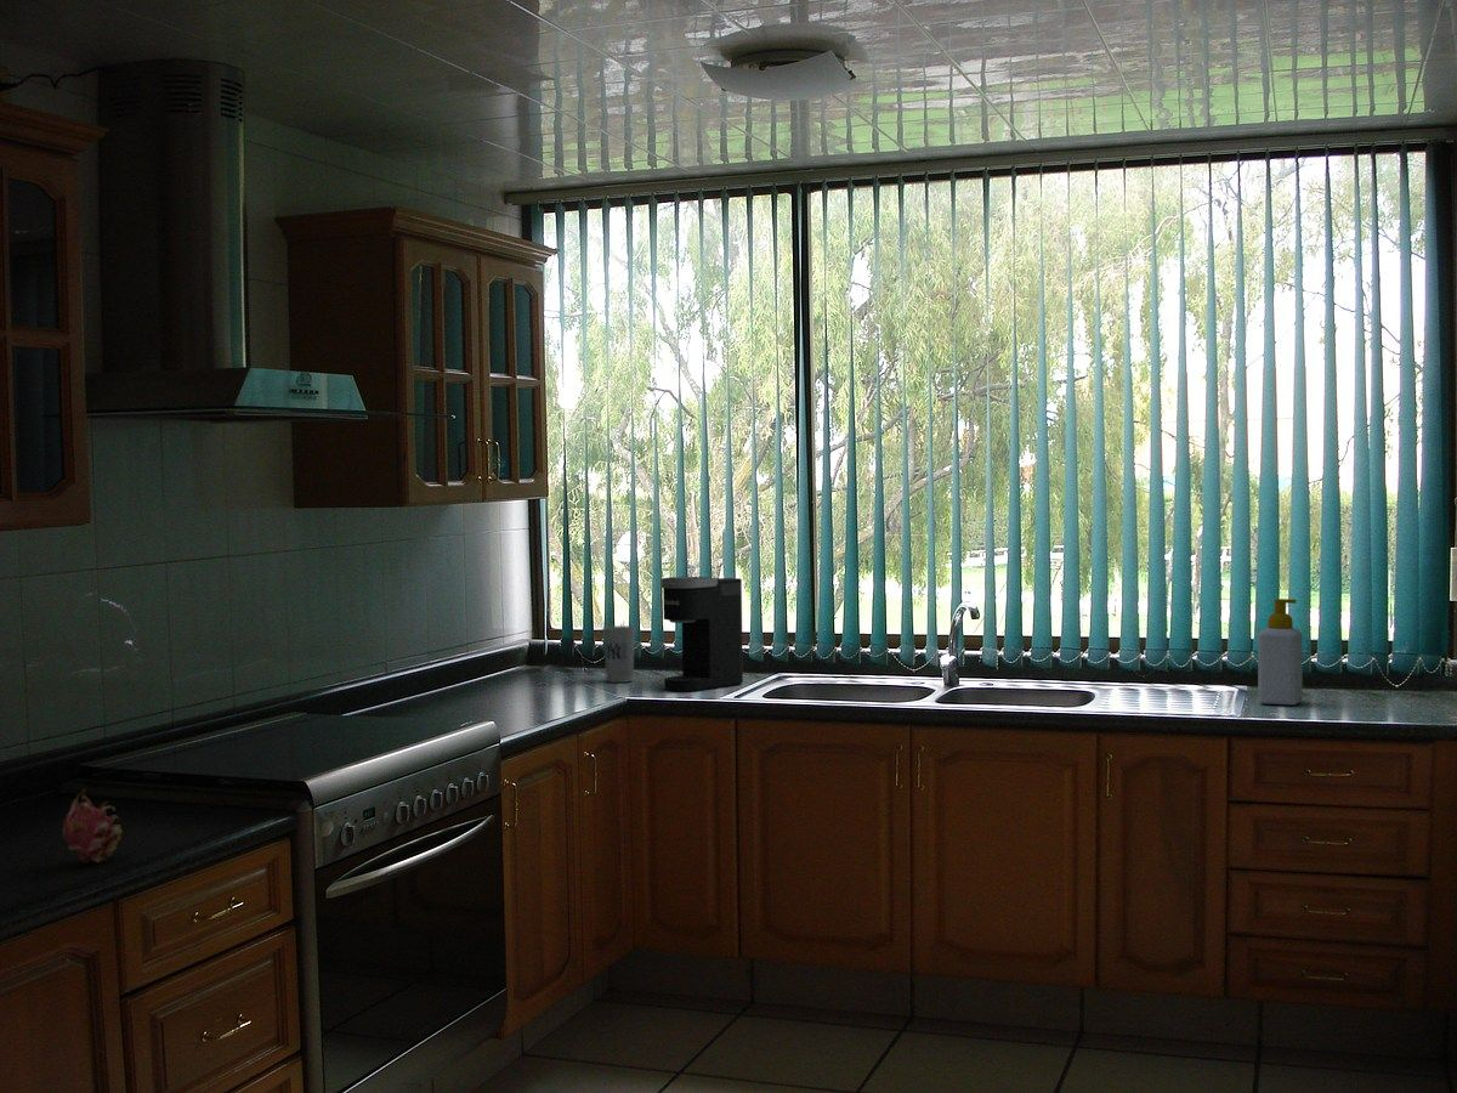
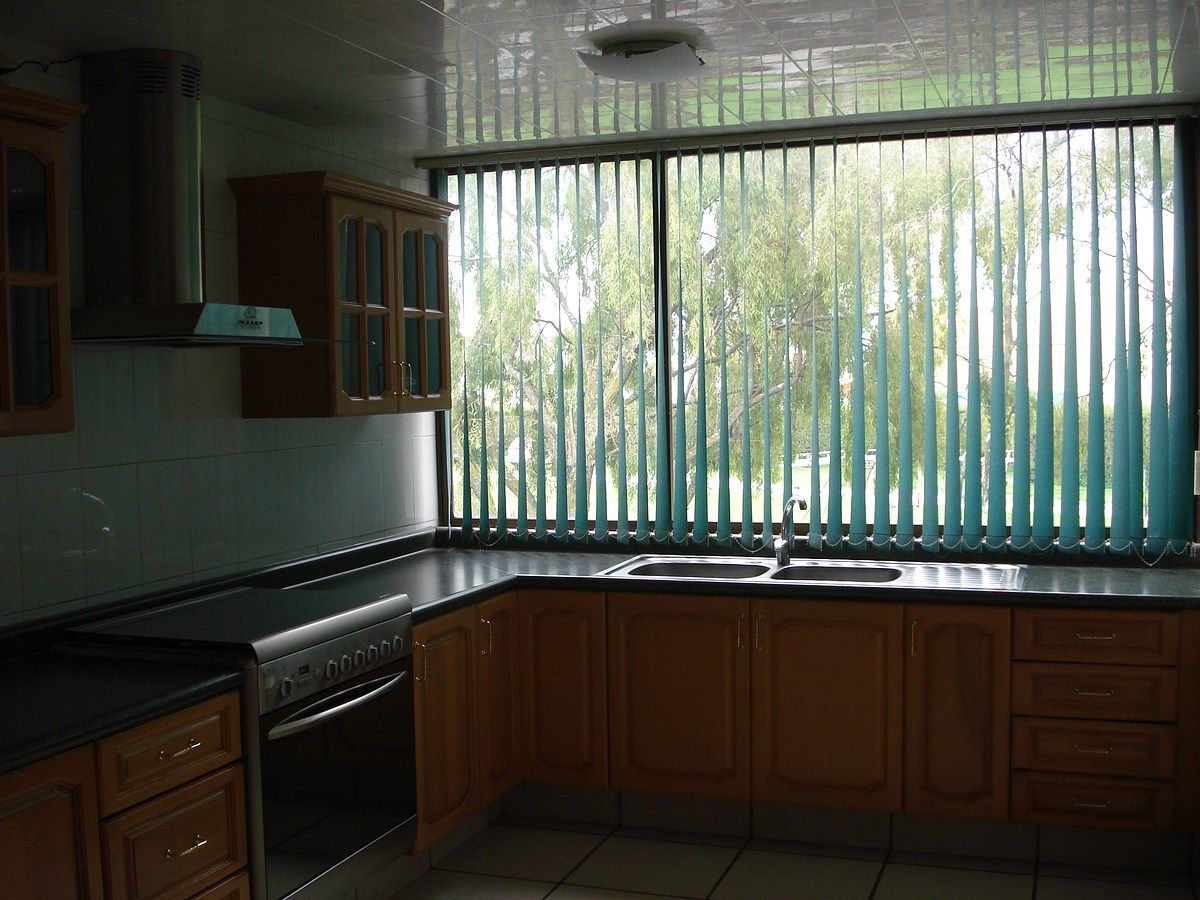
- soap bottle [1257,598,1304,707]
- coffee maker [661,576,744,692]
- cup [602,624,636,684]
- fruit [62,786,124,863]
